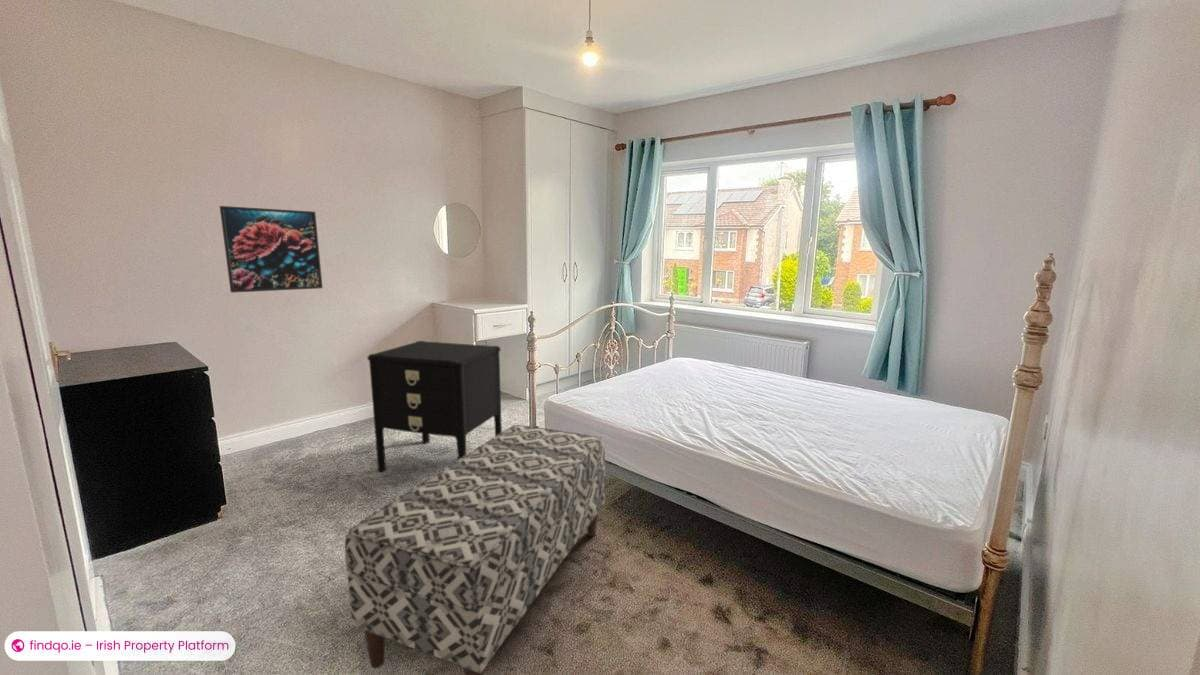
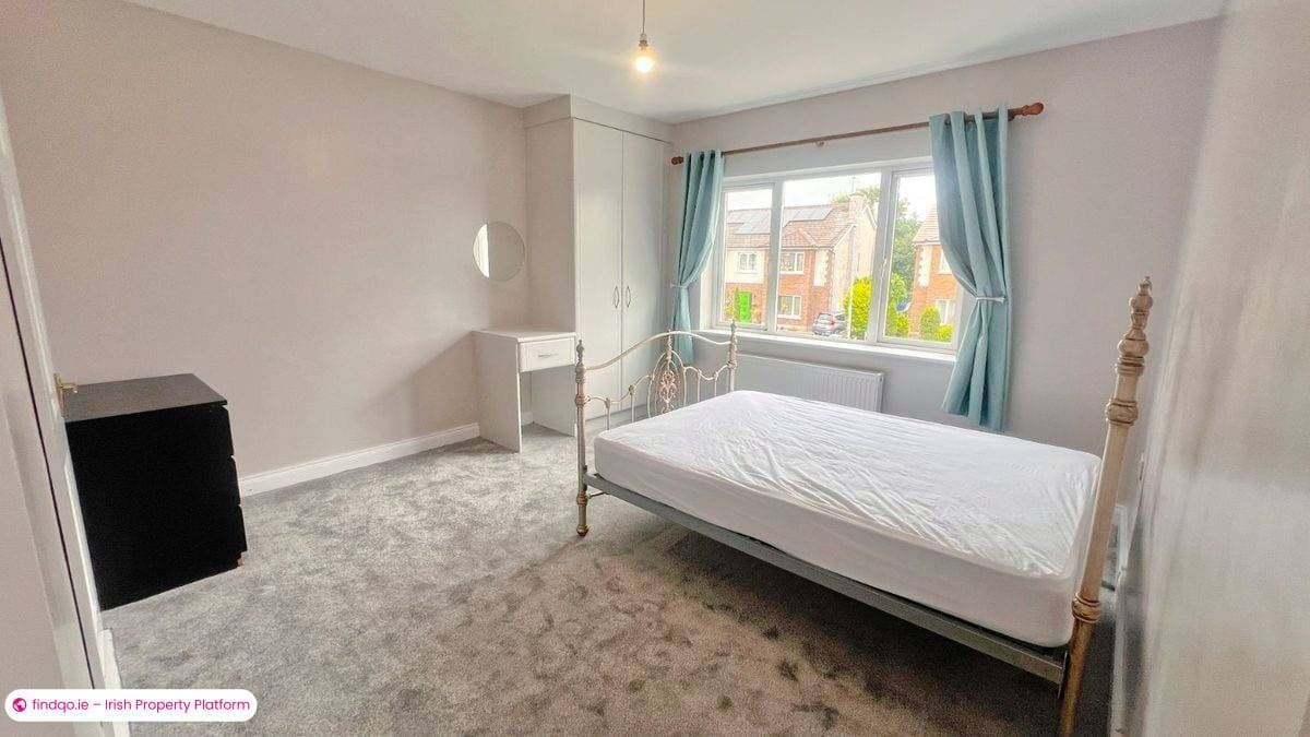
- nightstand [367,340,503,472]
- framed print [219,205,324,294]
- bench [344,424,606,675]
